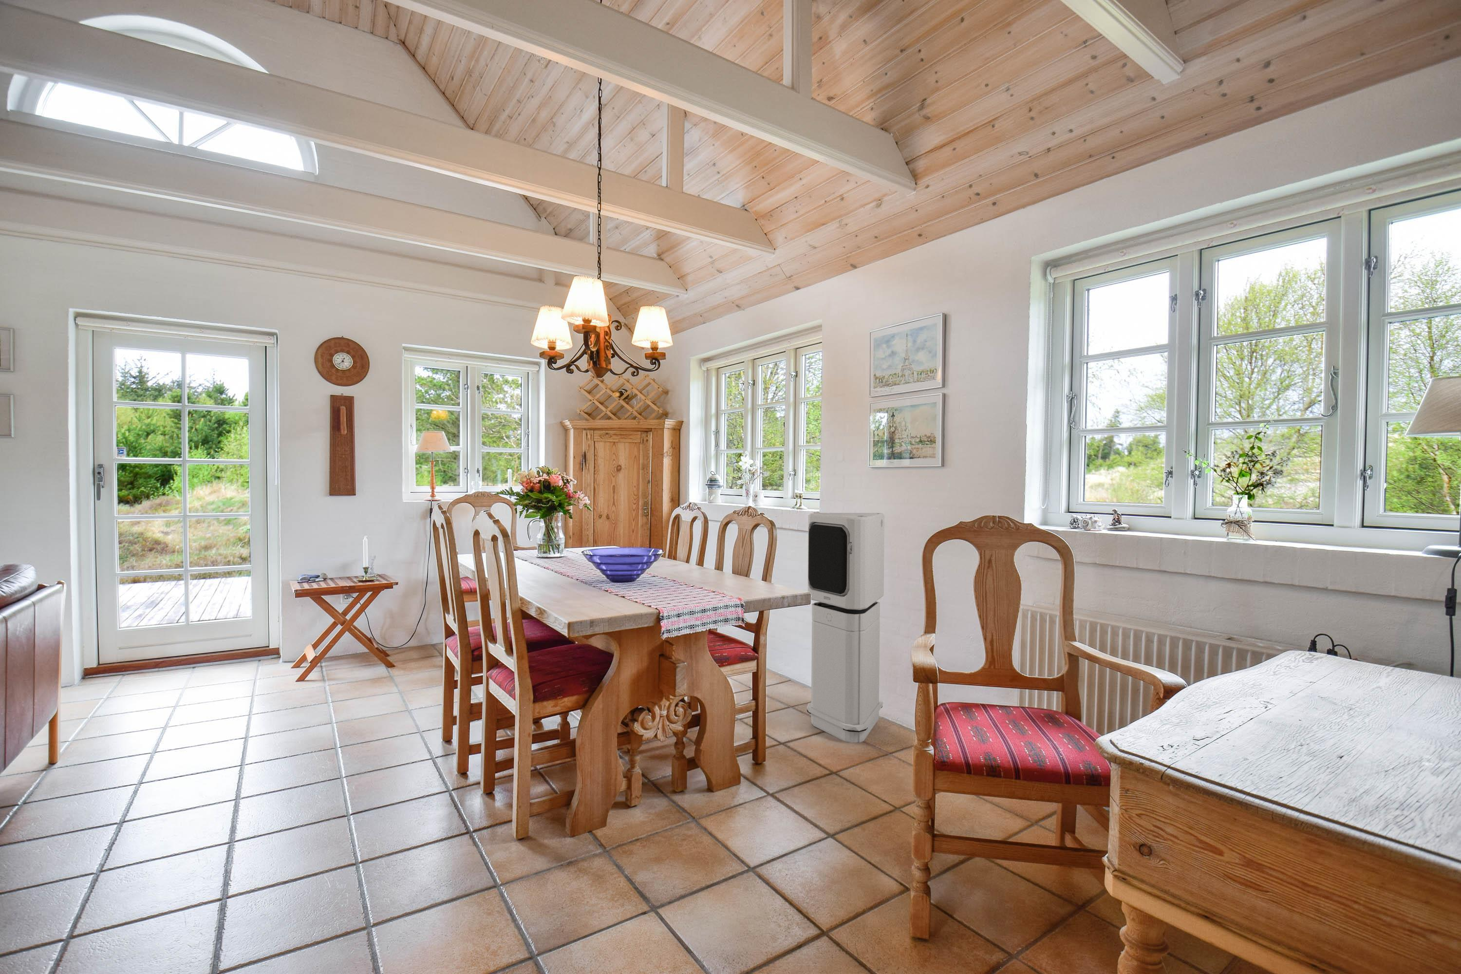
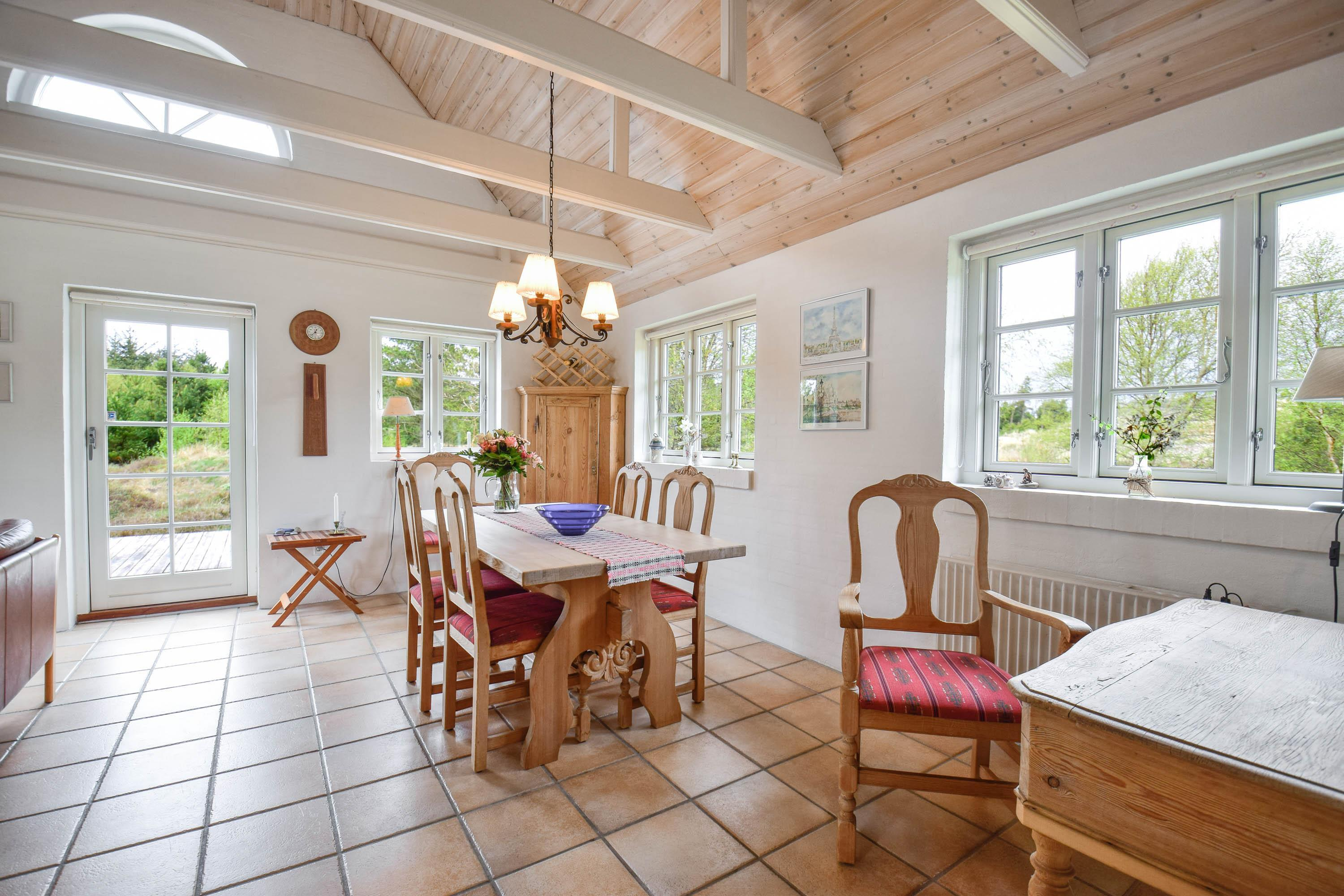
- air purifier [807,512,885,744]
